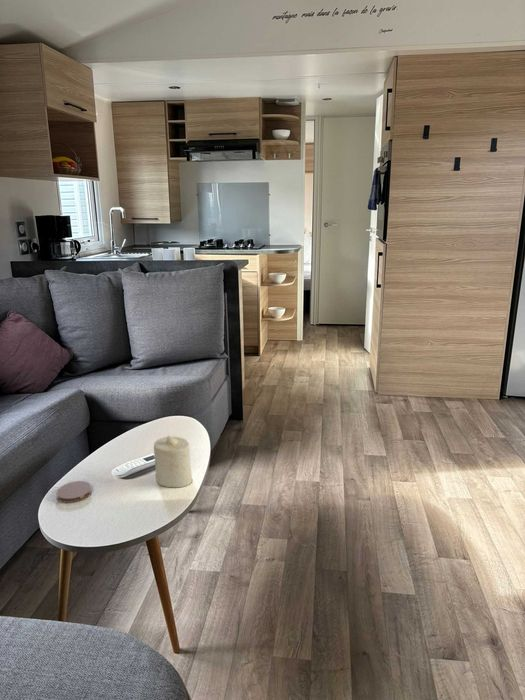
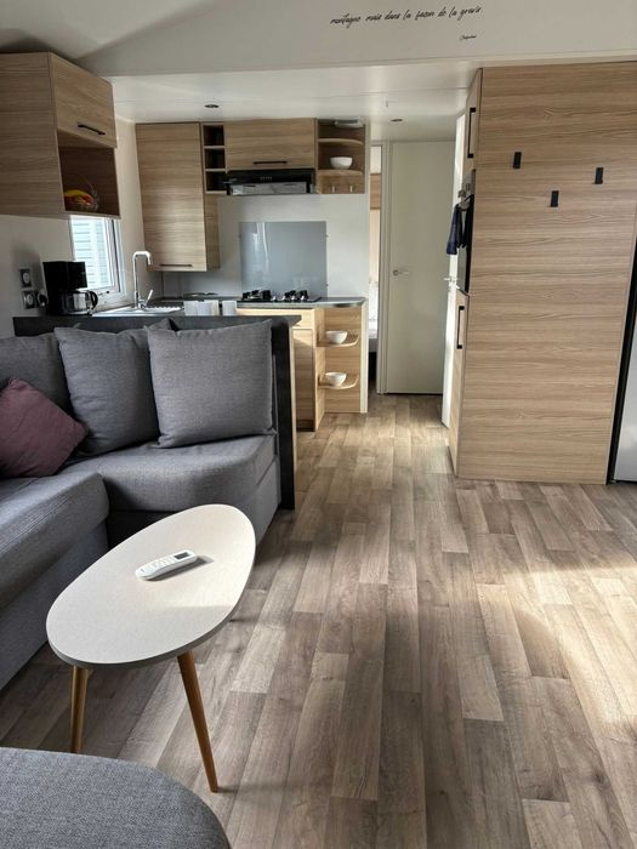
- coaster [55,480,93,504]
- candle [153,434,193,488]
